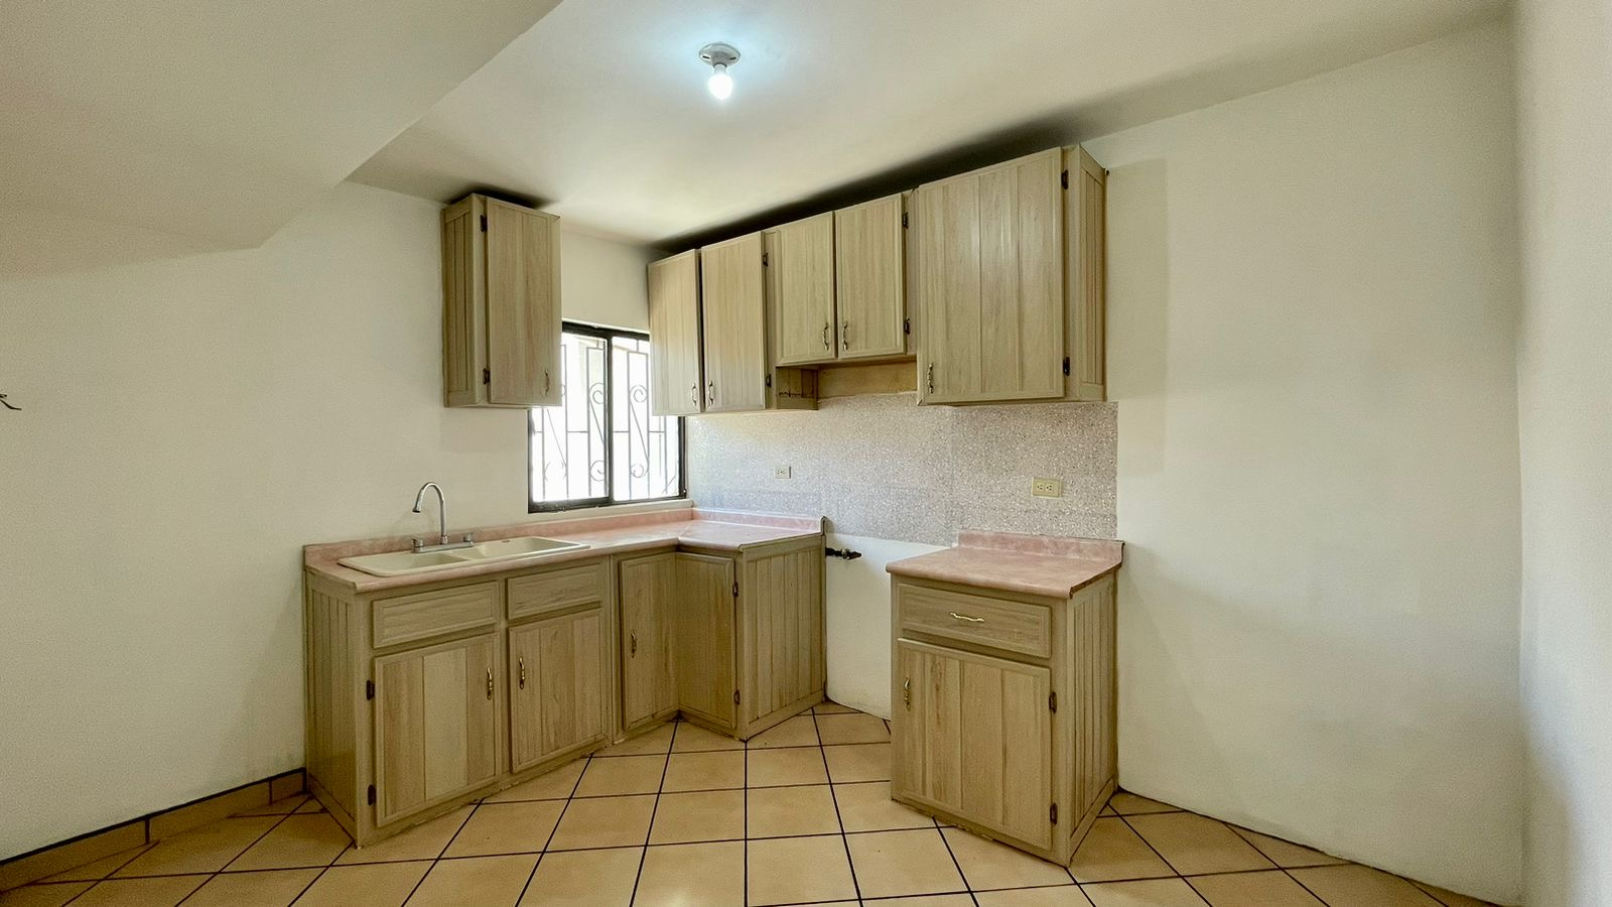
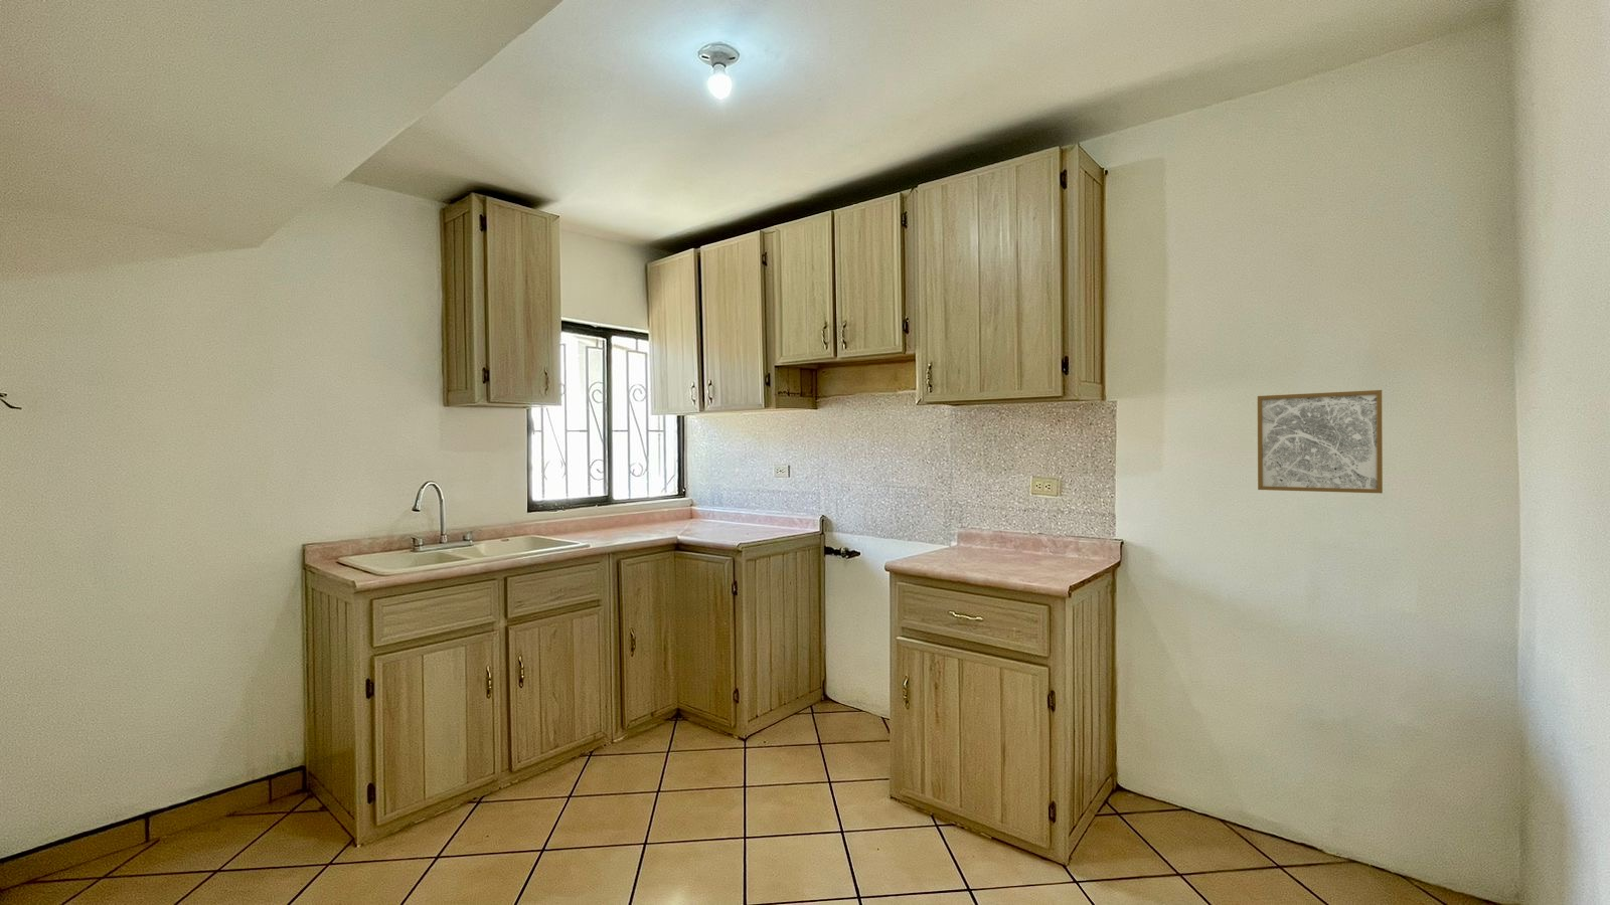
+ wall art [1257,389,1383,494]
